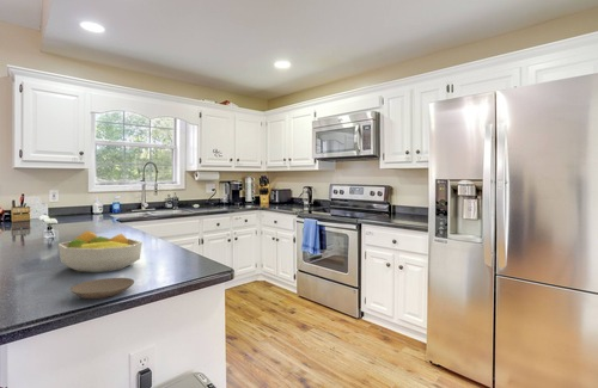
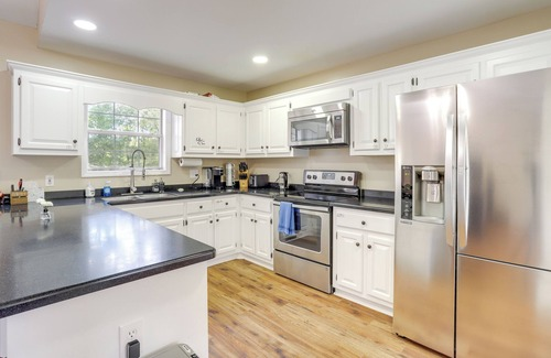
- fruit bowl [57,229,144,273]
- plate [68,277,135,300]
